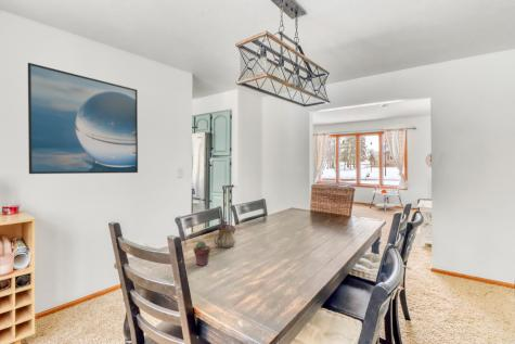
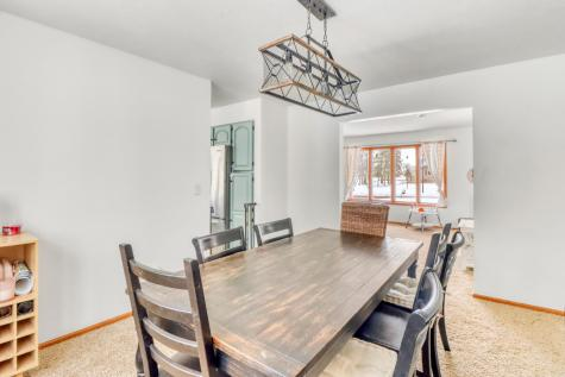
- teapot [213,220,237,249]
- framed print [27,62,139,175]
- potted succulent [192,240,211,267]
